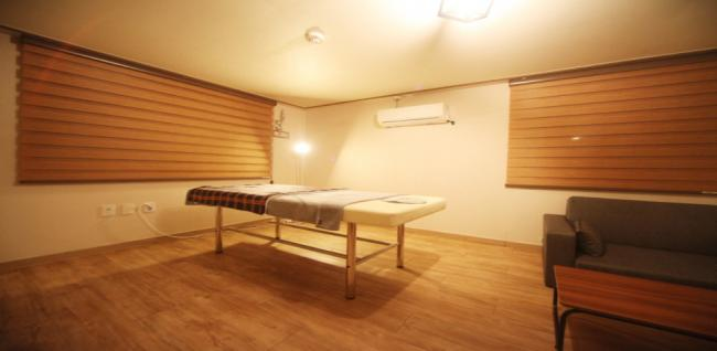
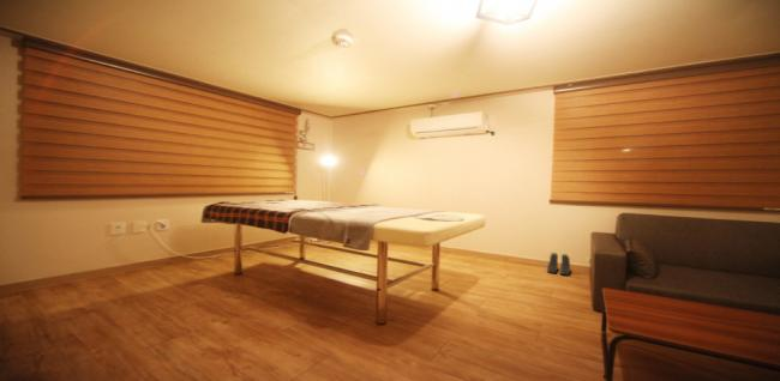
+ boots [546,252,571,277]
